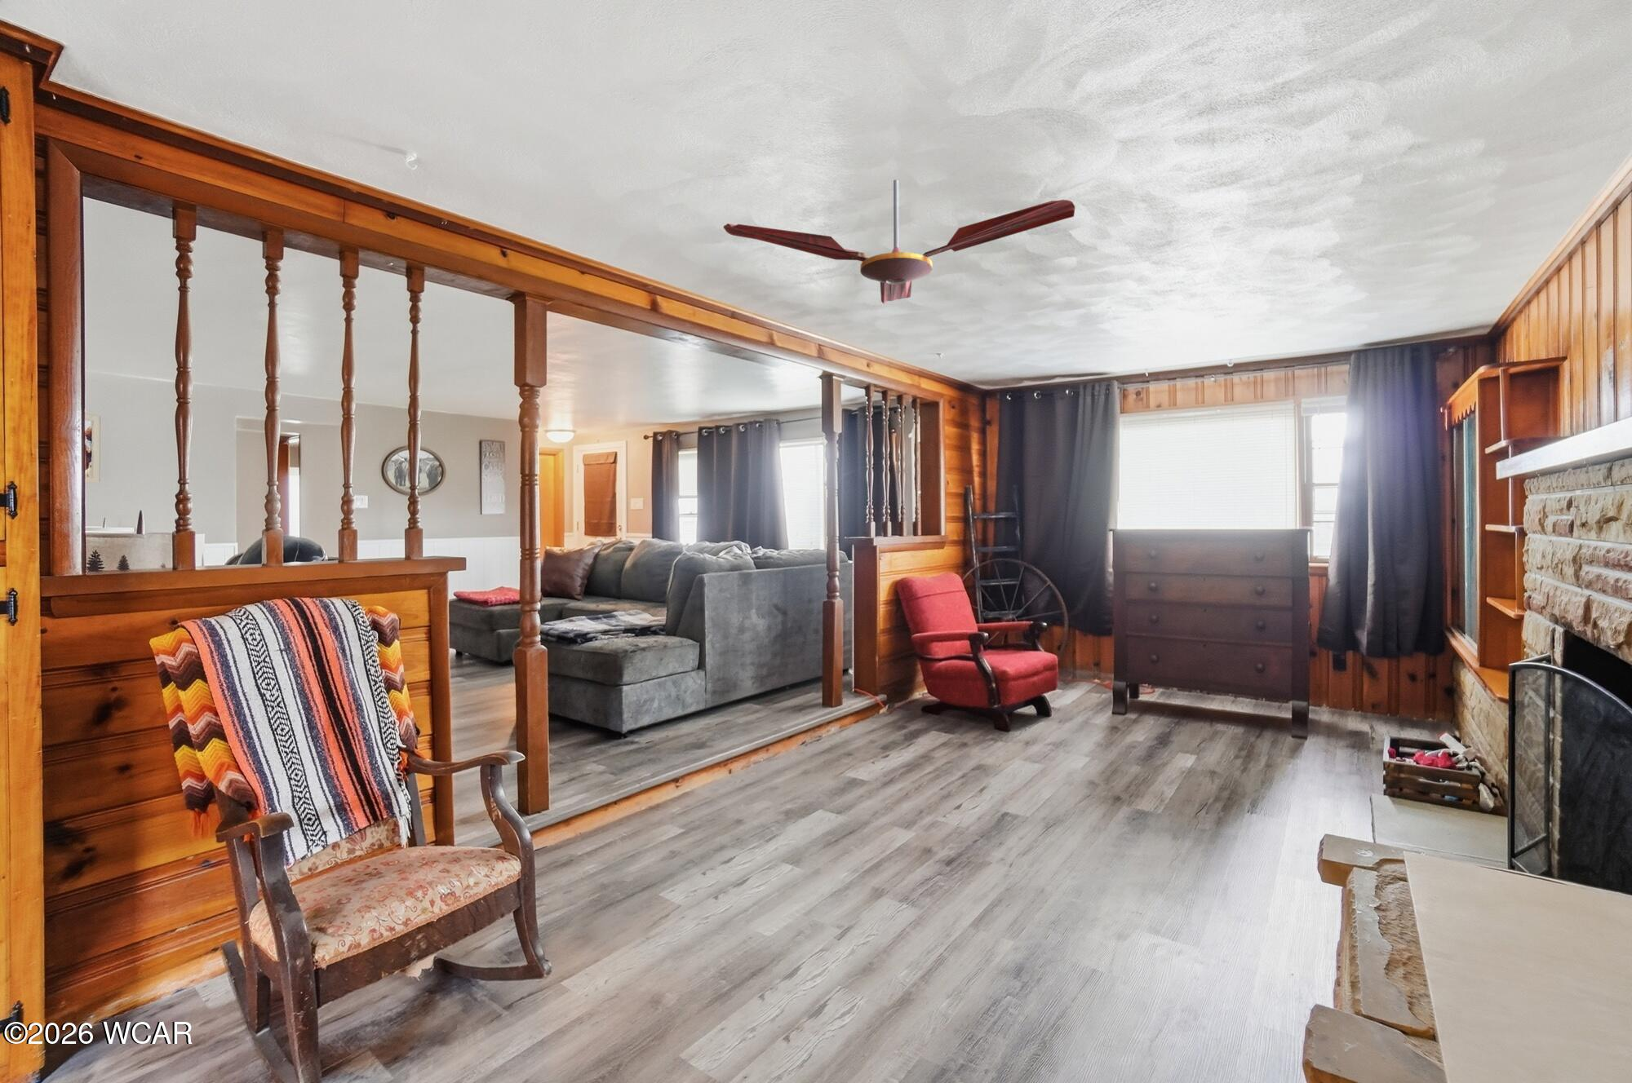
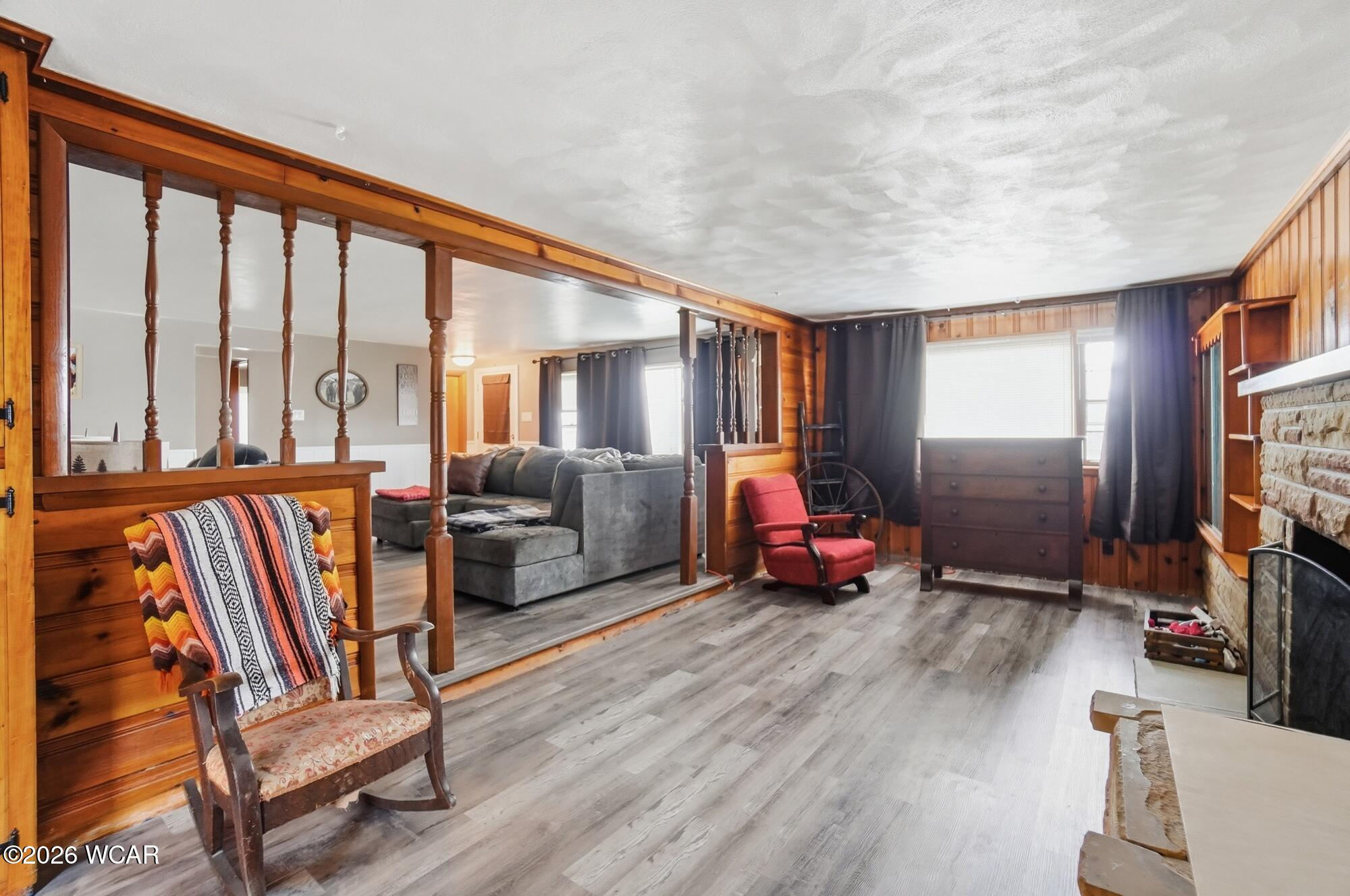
- ceiling fan [723,179,1076,305]
